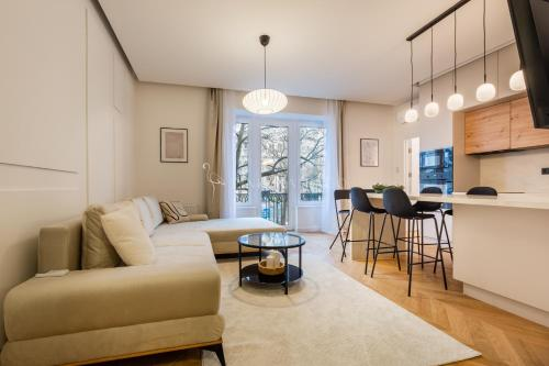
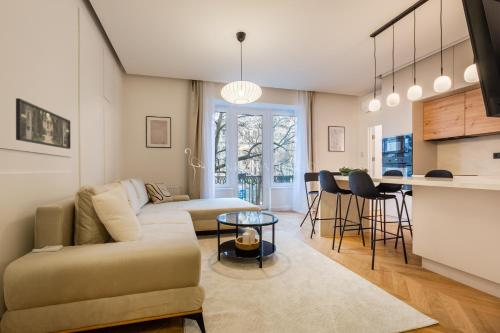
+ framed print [15,97,72,150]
